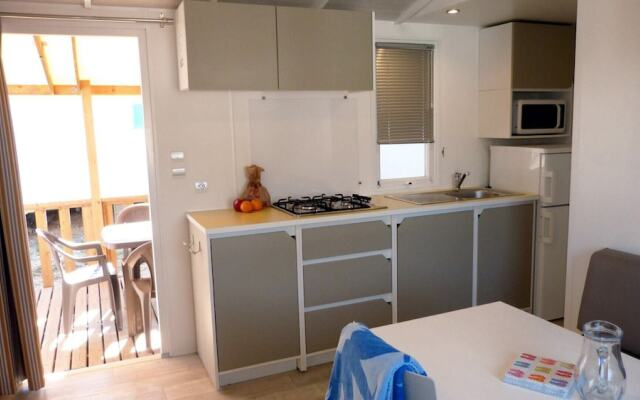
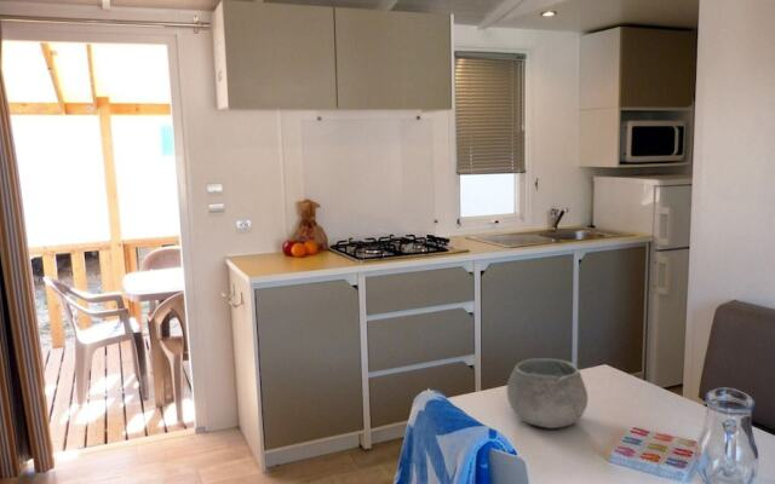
+ bowl [506,357,589,430]
